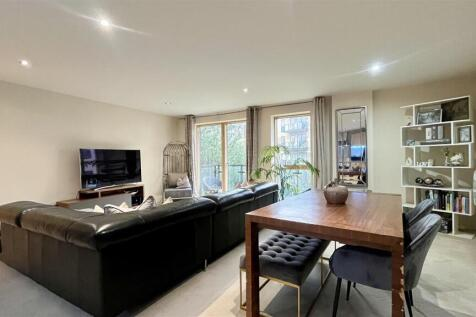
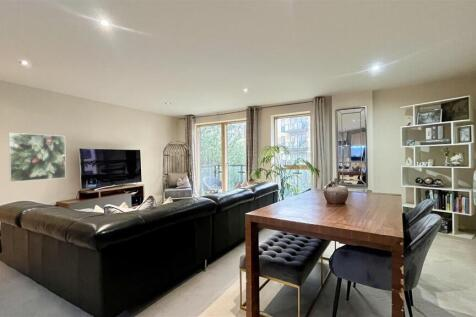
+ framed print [8,132,67,183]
